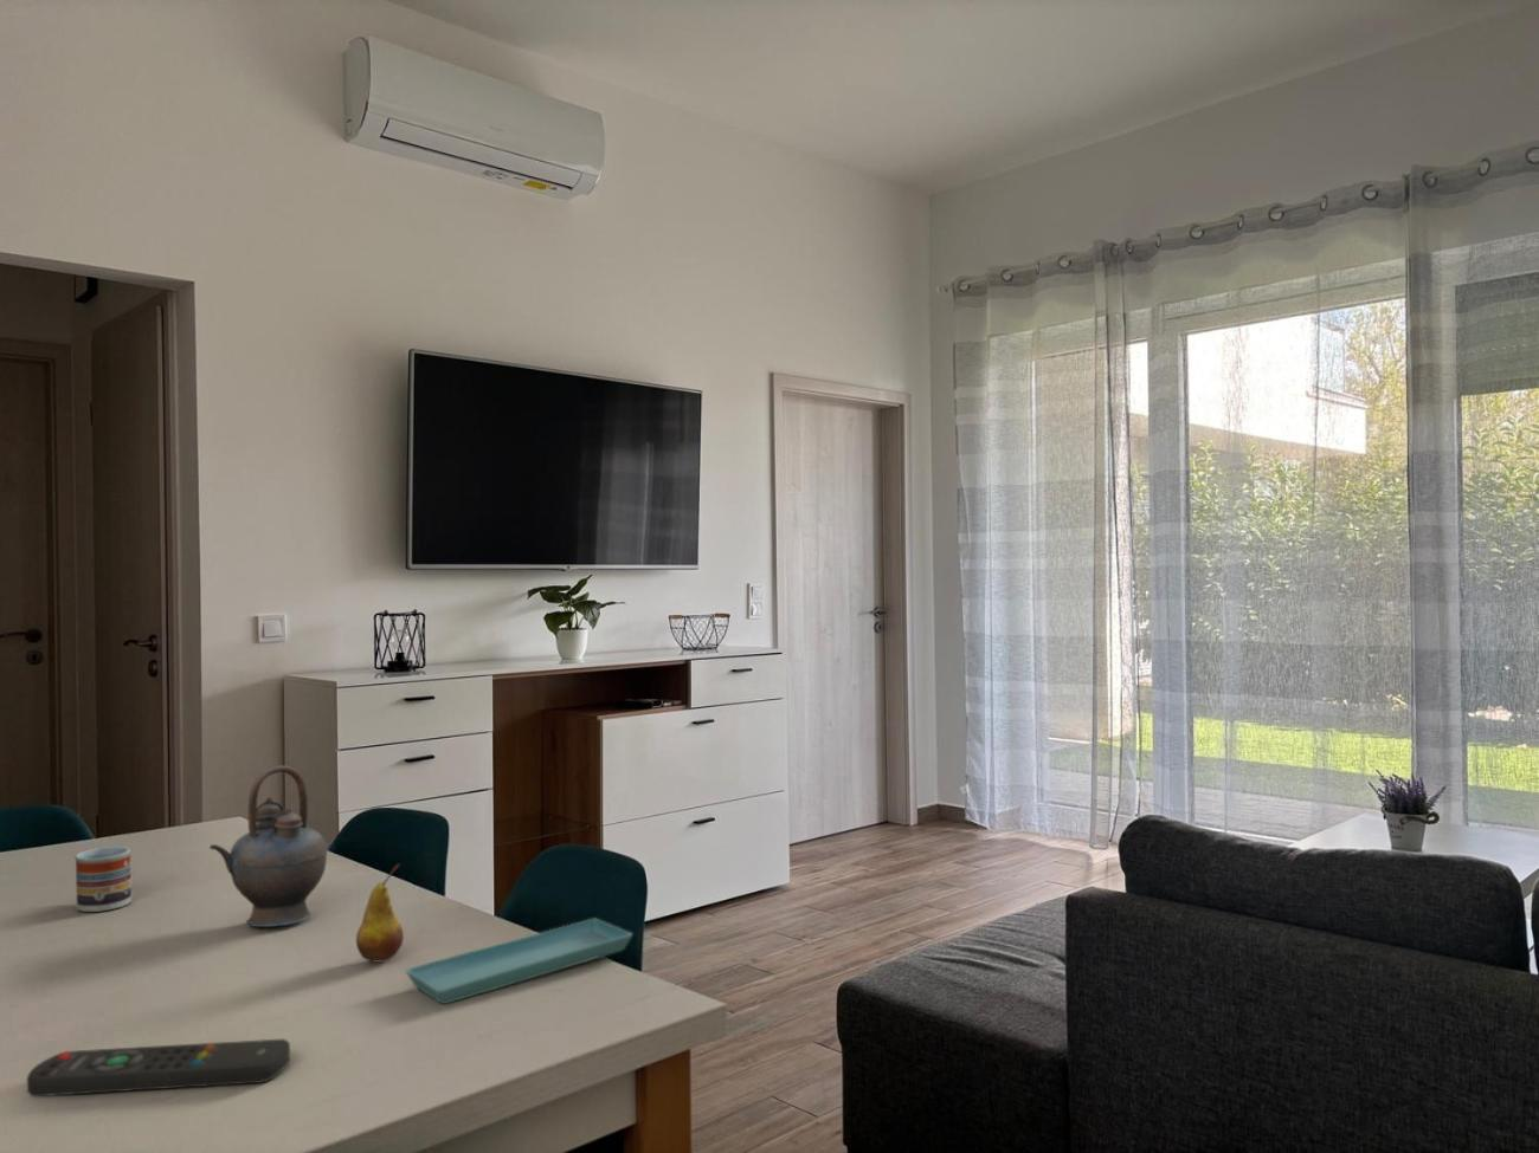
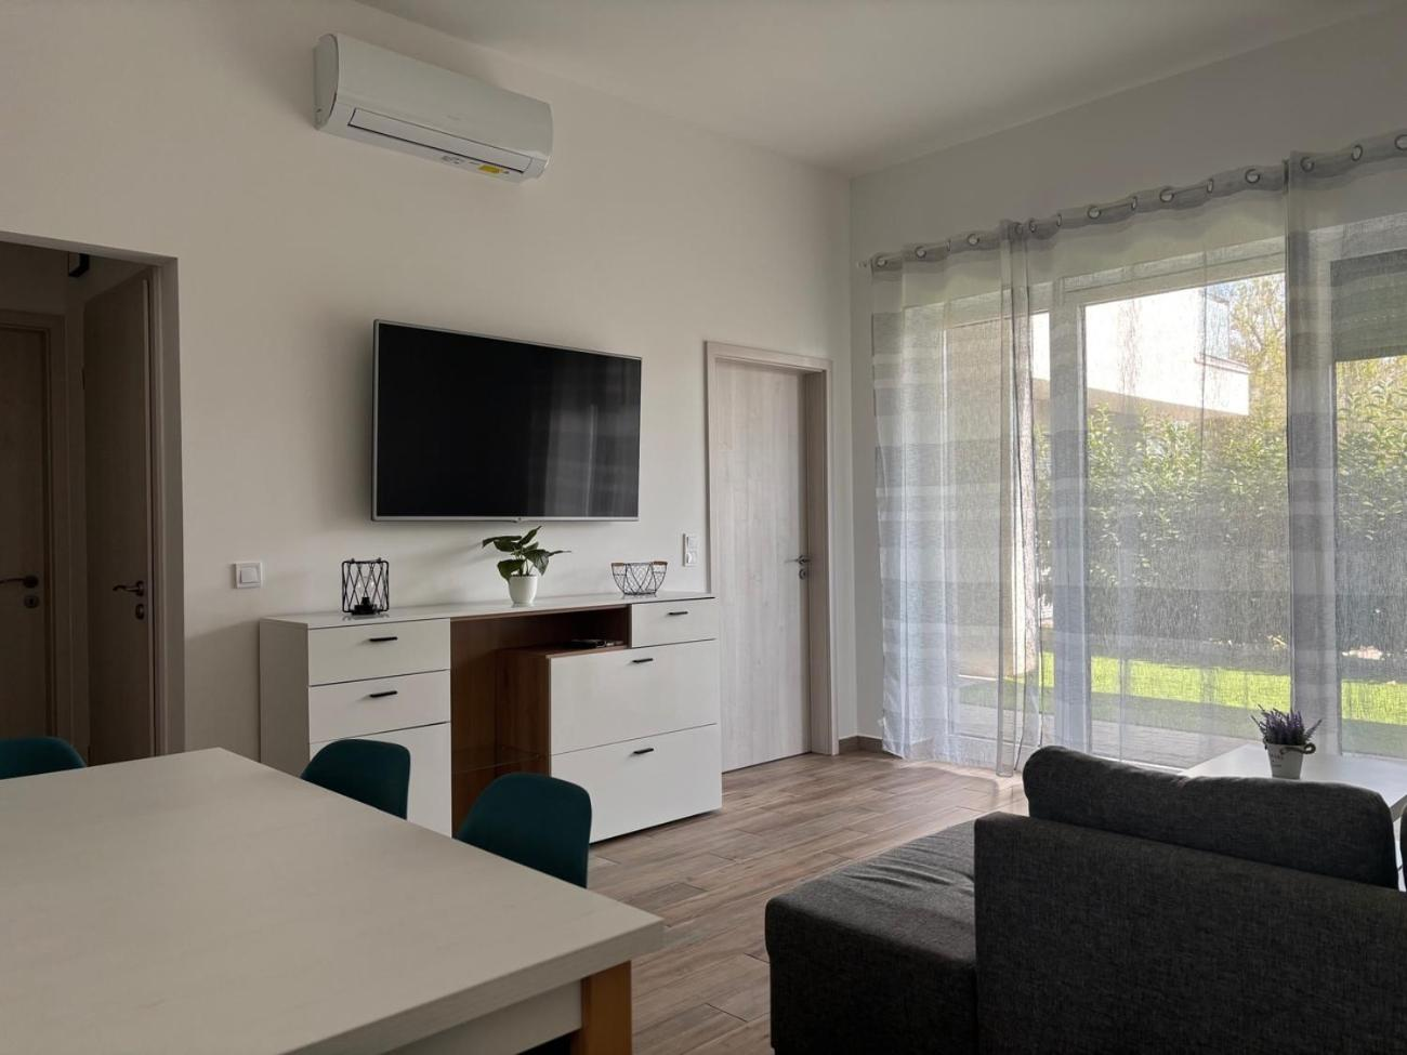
- saucer [404,918,634,1005]
- cup [74,845,132,913]
- remote control [25,1038,291,1097]
- teapot [208,764,328,928]
- fruit [355,862,405,963]
